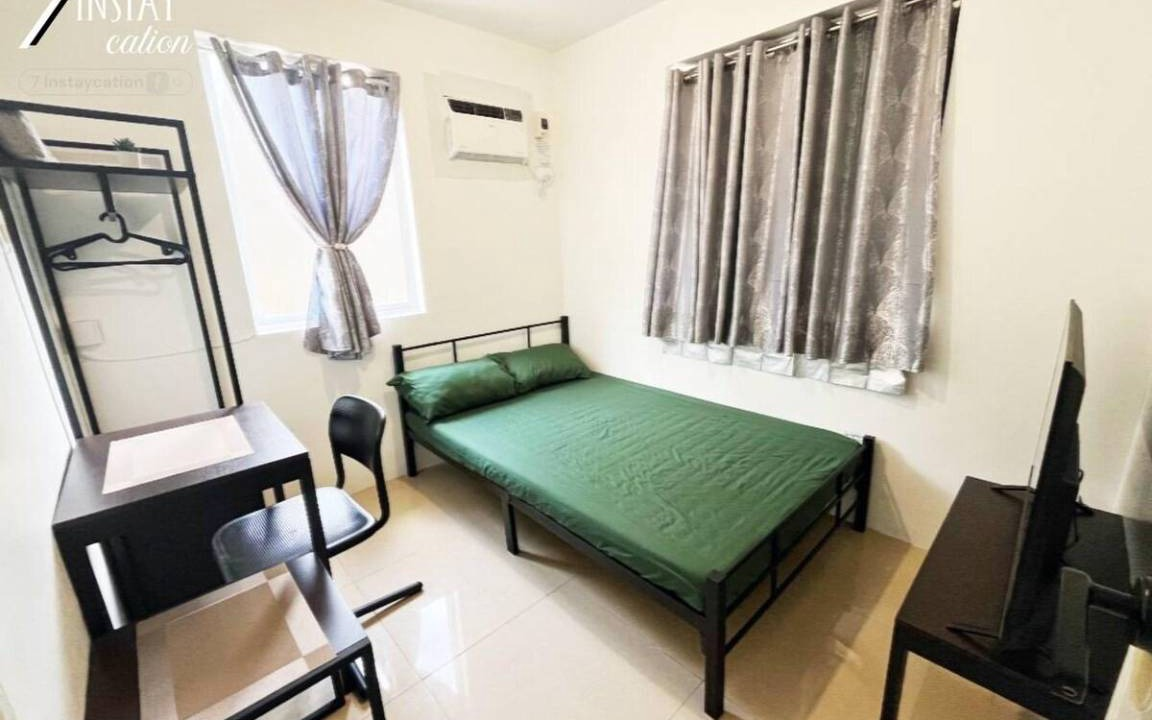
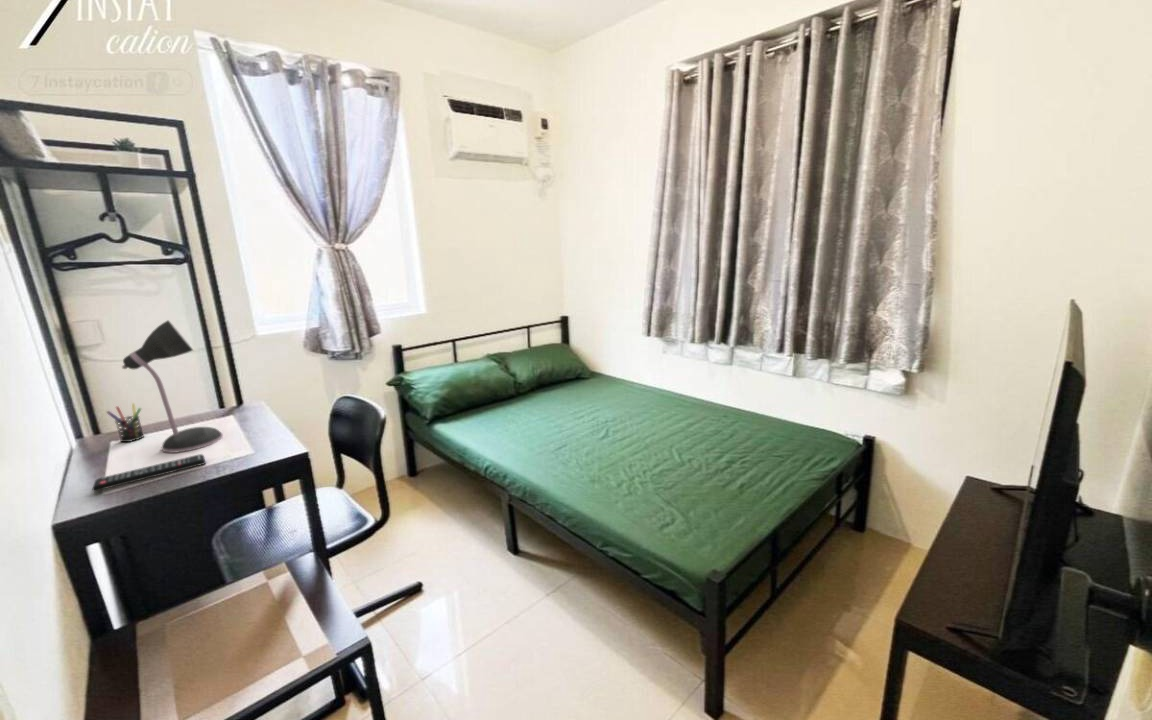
+ desk lamp [121,319,224,454]
+ remote control [92,453,207,493]
+ pen holder [105,403,145,443]
